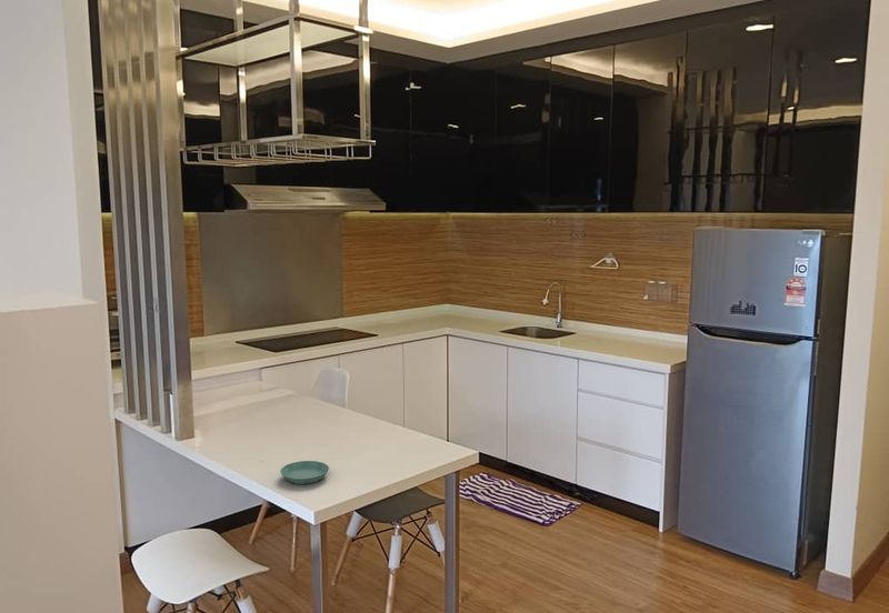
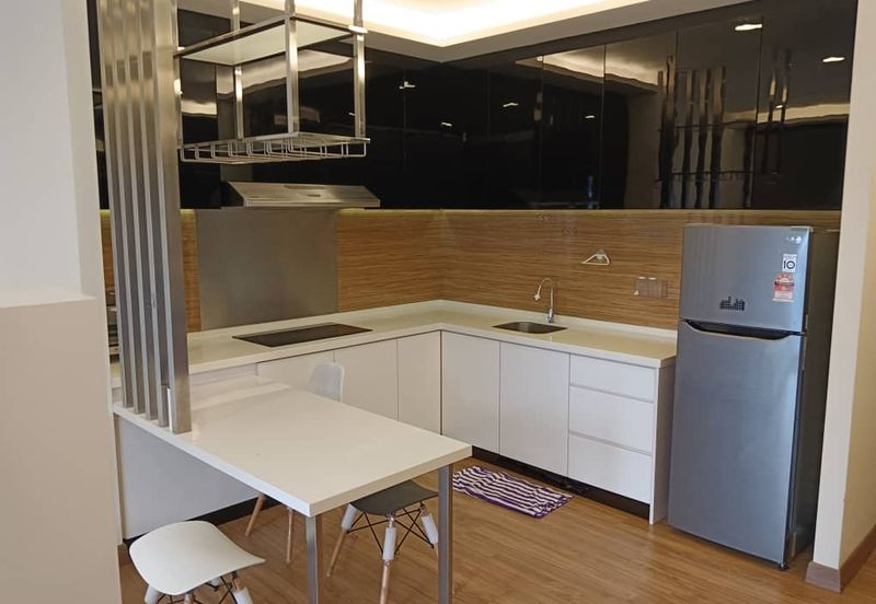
- saucer [279,460,330,485]
